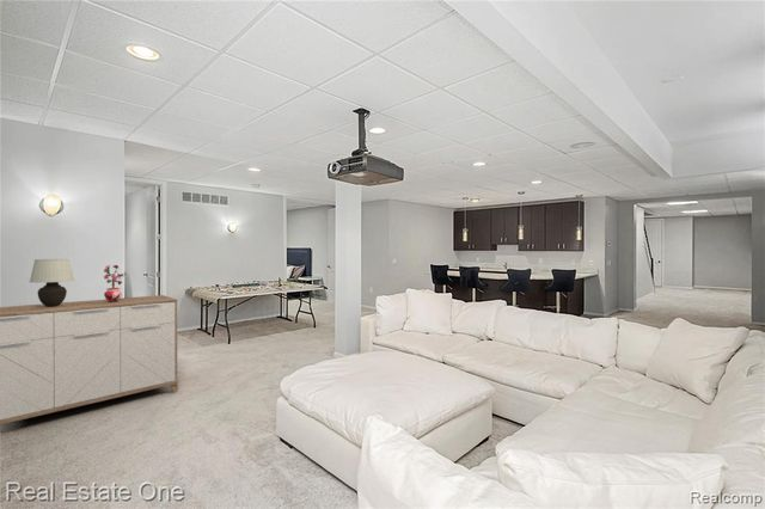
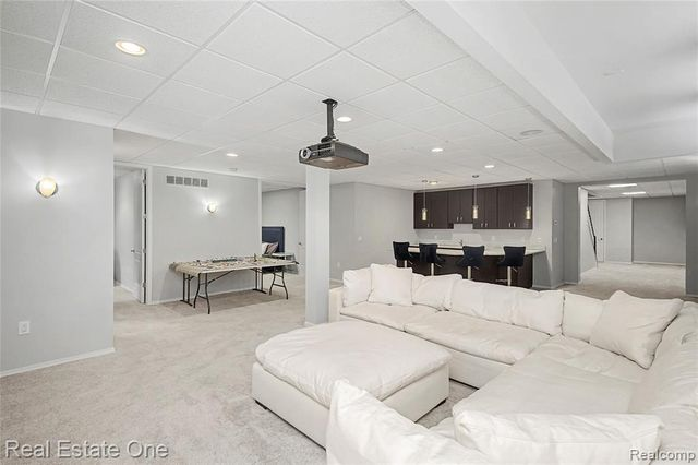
- table lamp [29,258,75,307]
- sideboard [0,294,179,425]
- potted plant [102,264,128,302]
